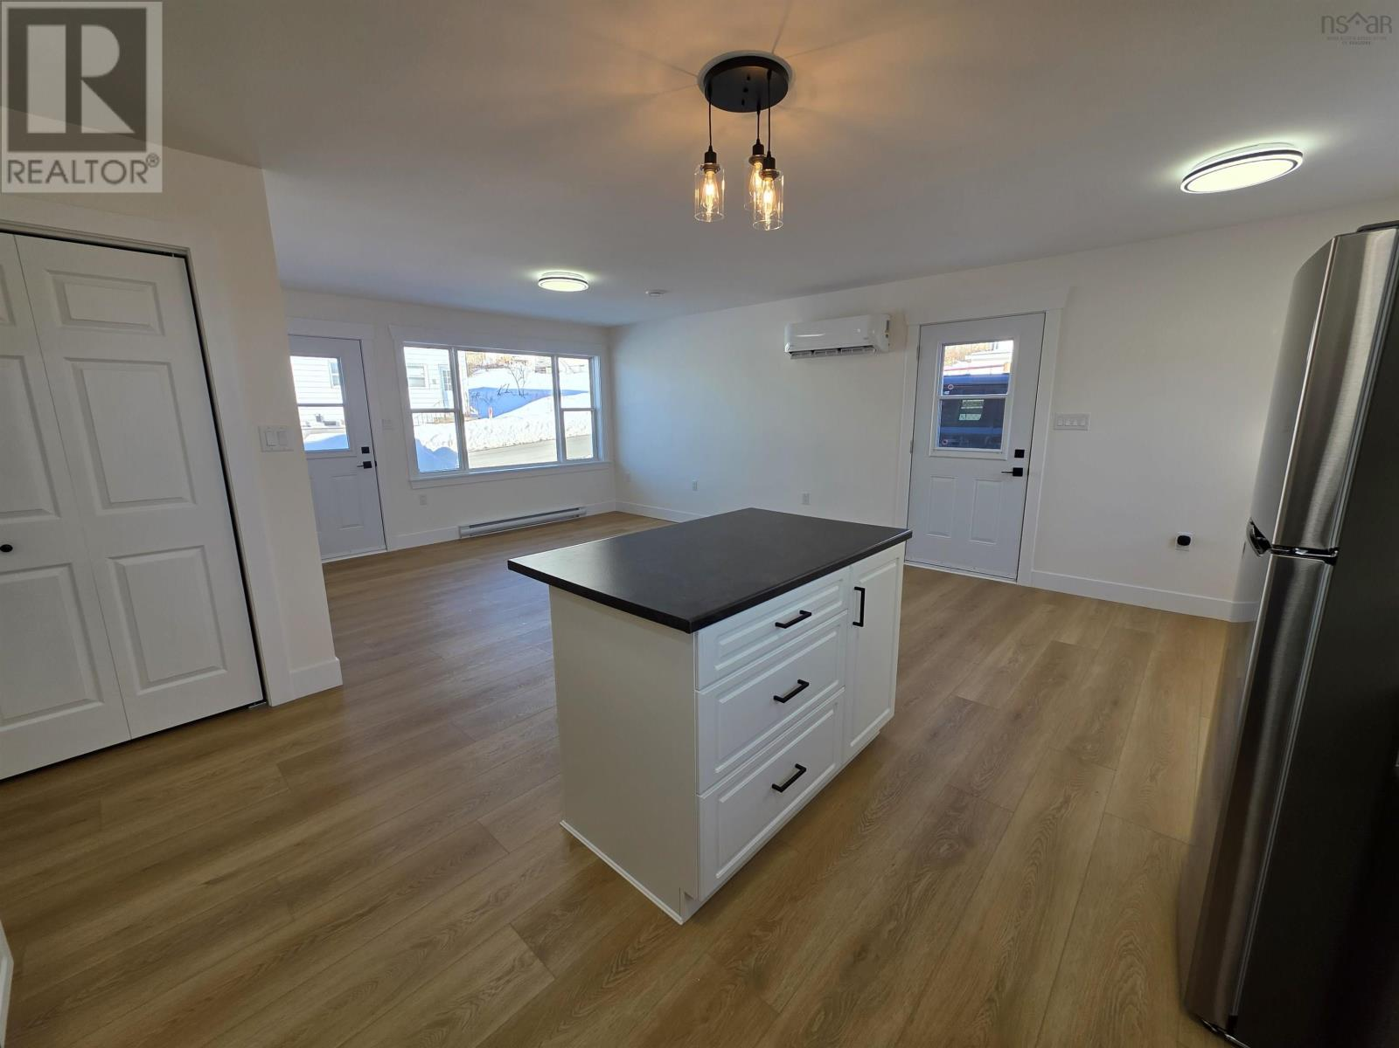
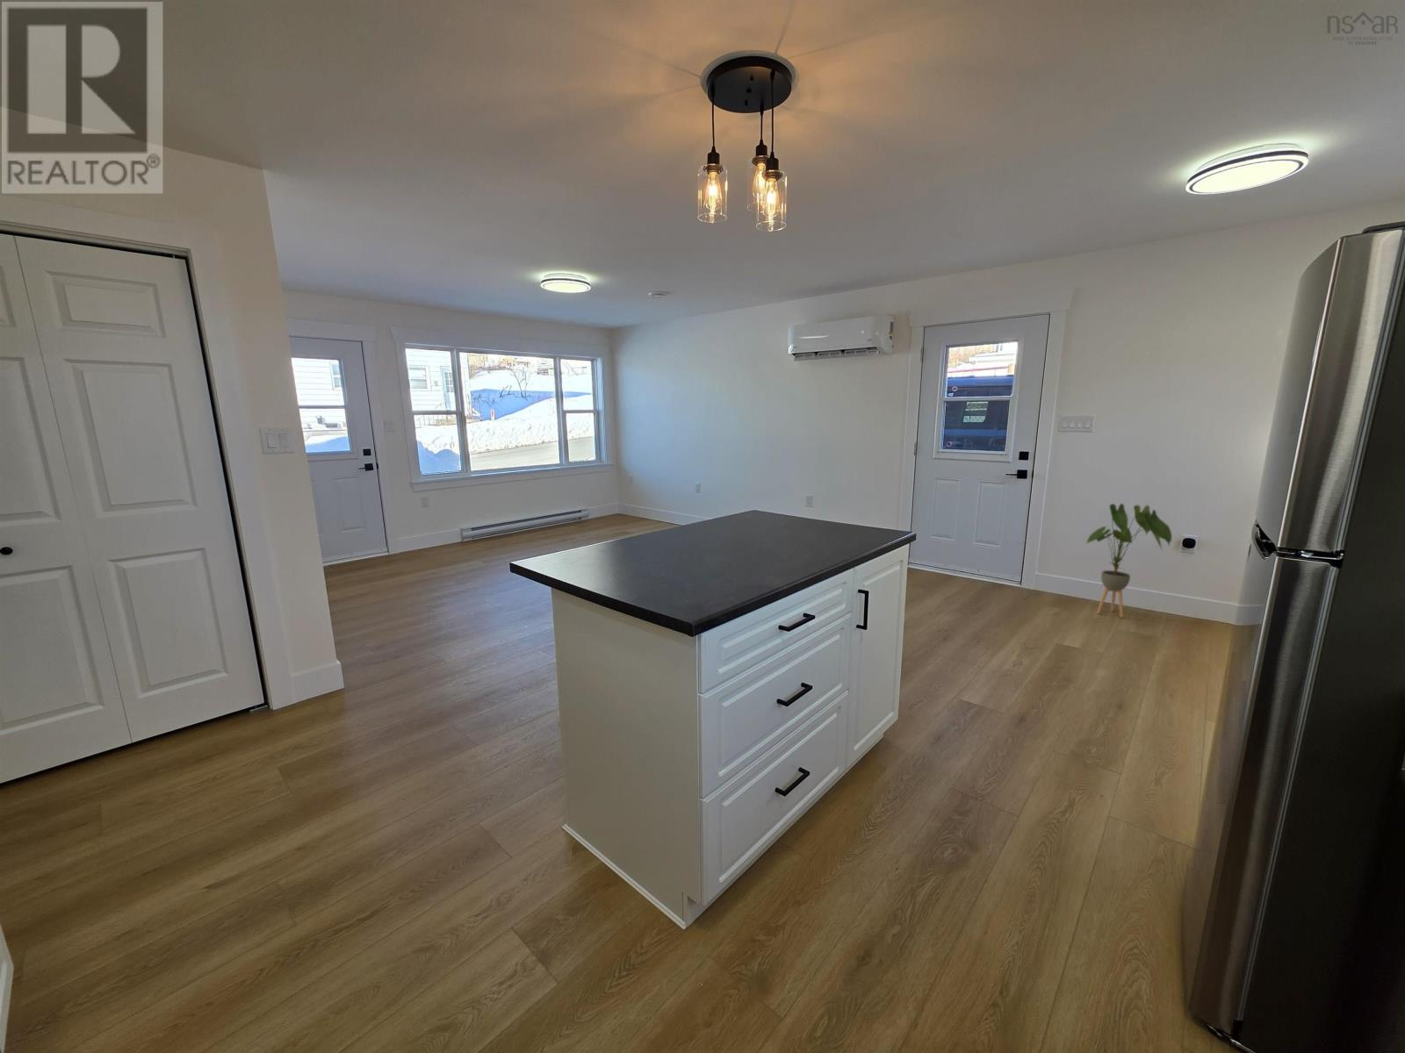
+ house plant [1084,503,1173,618]
